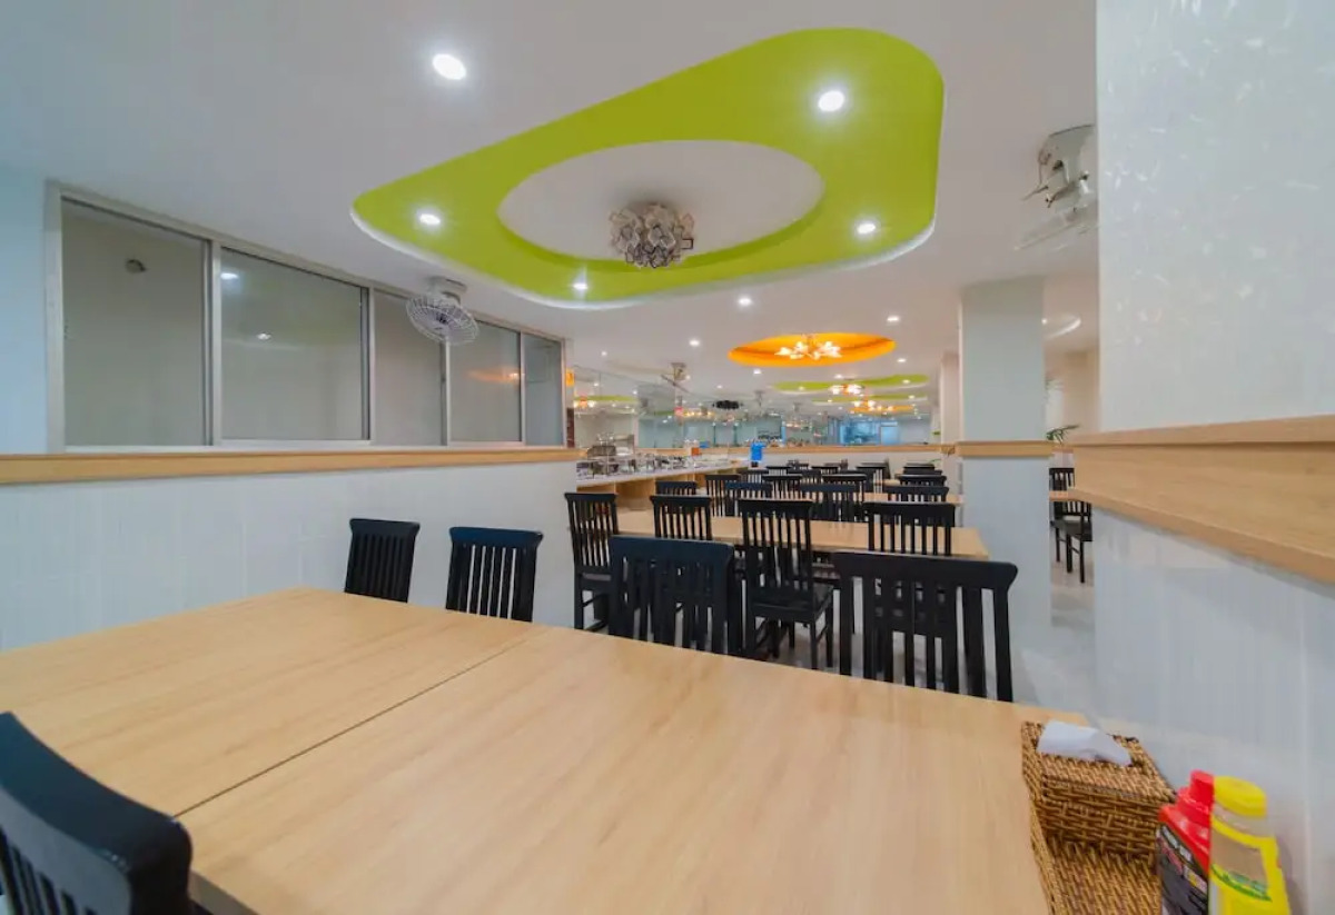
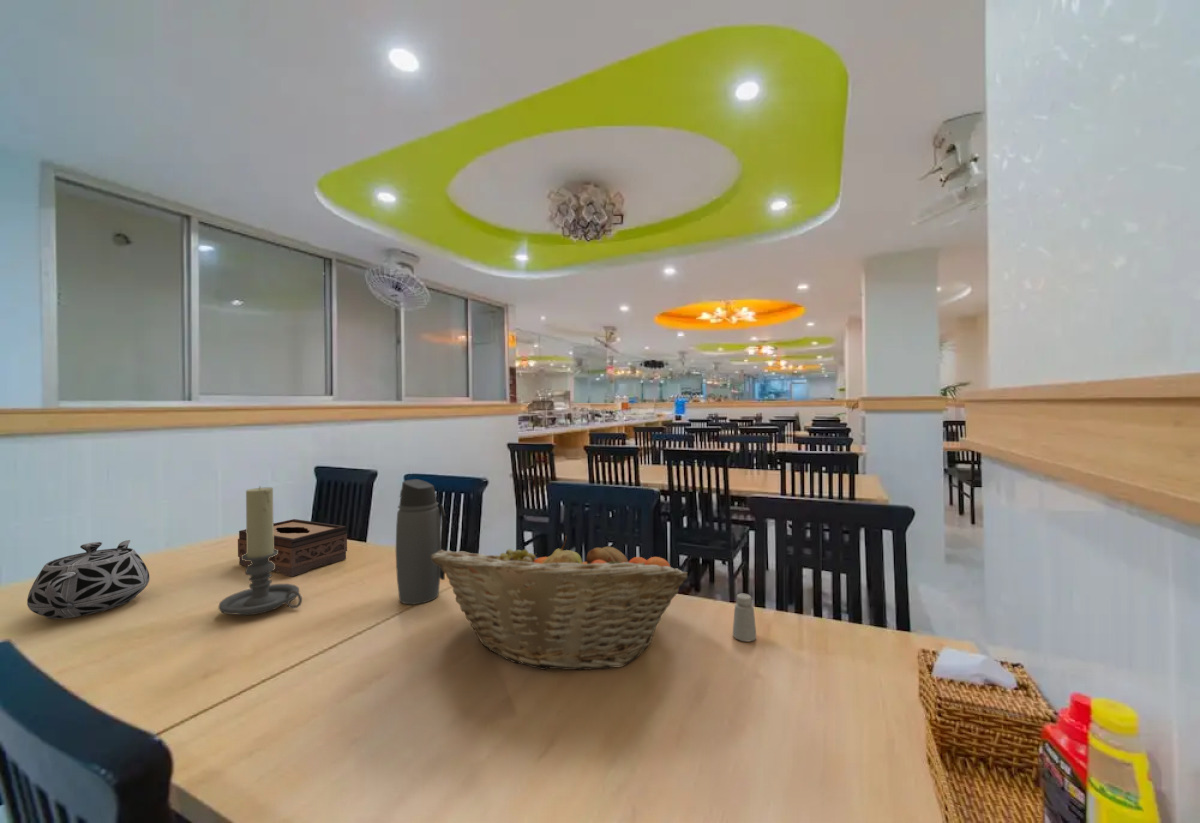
+ tissue box [237,518,348,577]
+ teapot [26,539,151,620]
+ saltshaker [732,593,757,642]
+ fruit basket [431,534,688,671]
+ water bottle [395,478,447,605]
+ candle holder [218,485,303,616]
